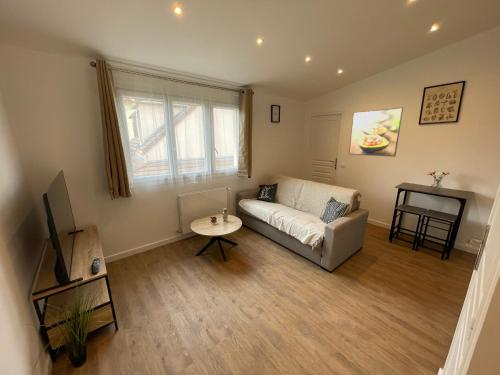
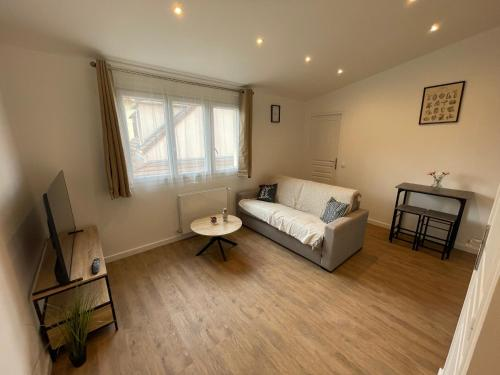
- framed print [348,106,404,158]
